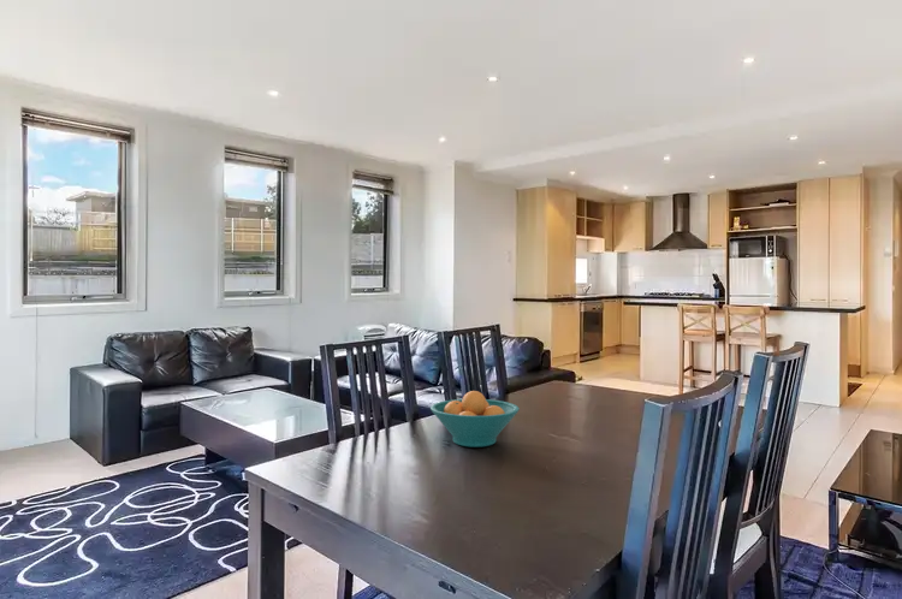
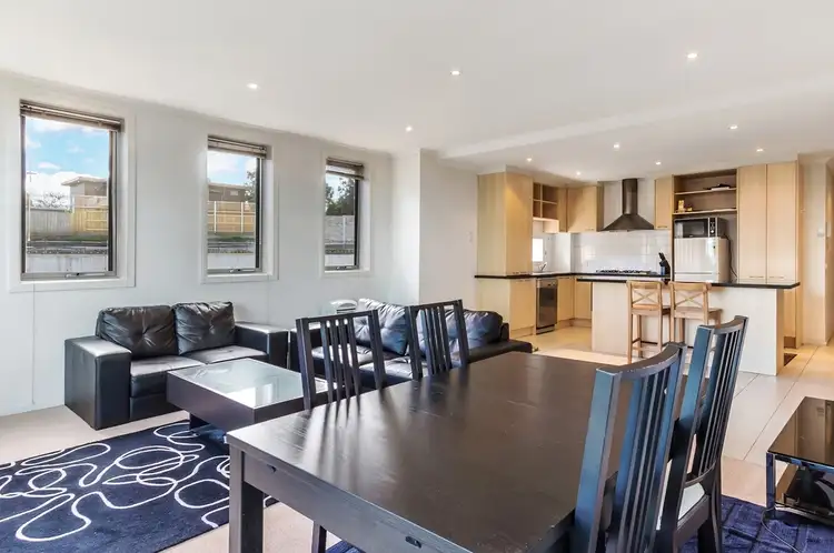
- fruit bowl [429,390,521,449]
